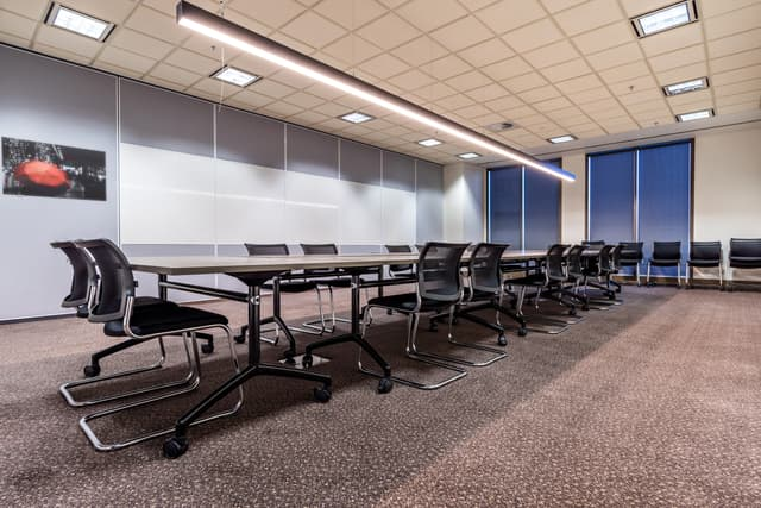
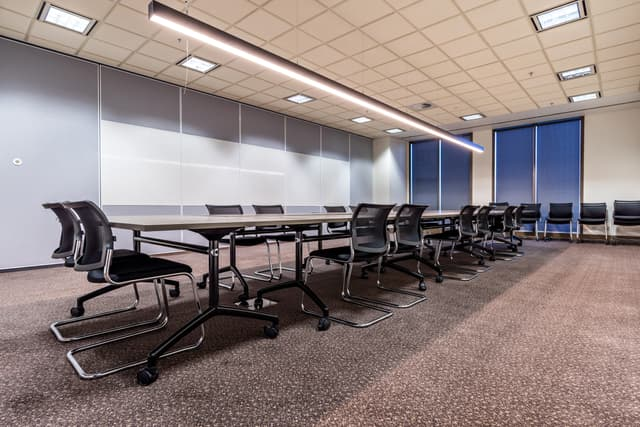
- wall art [0,136,108,202]
